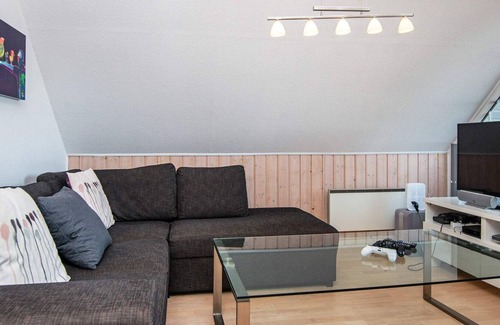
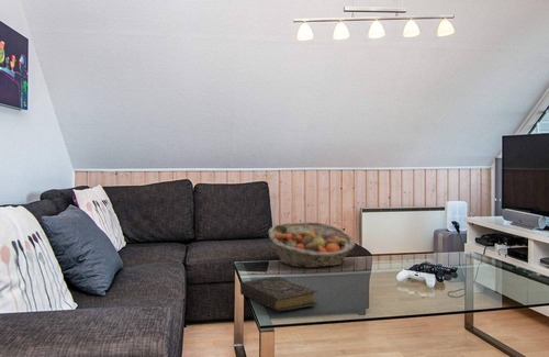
+ fruit basket [268,221,356,269]
+ book [239,276,318,312]
